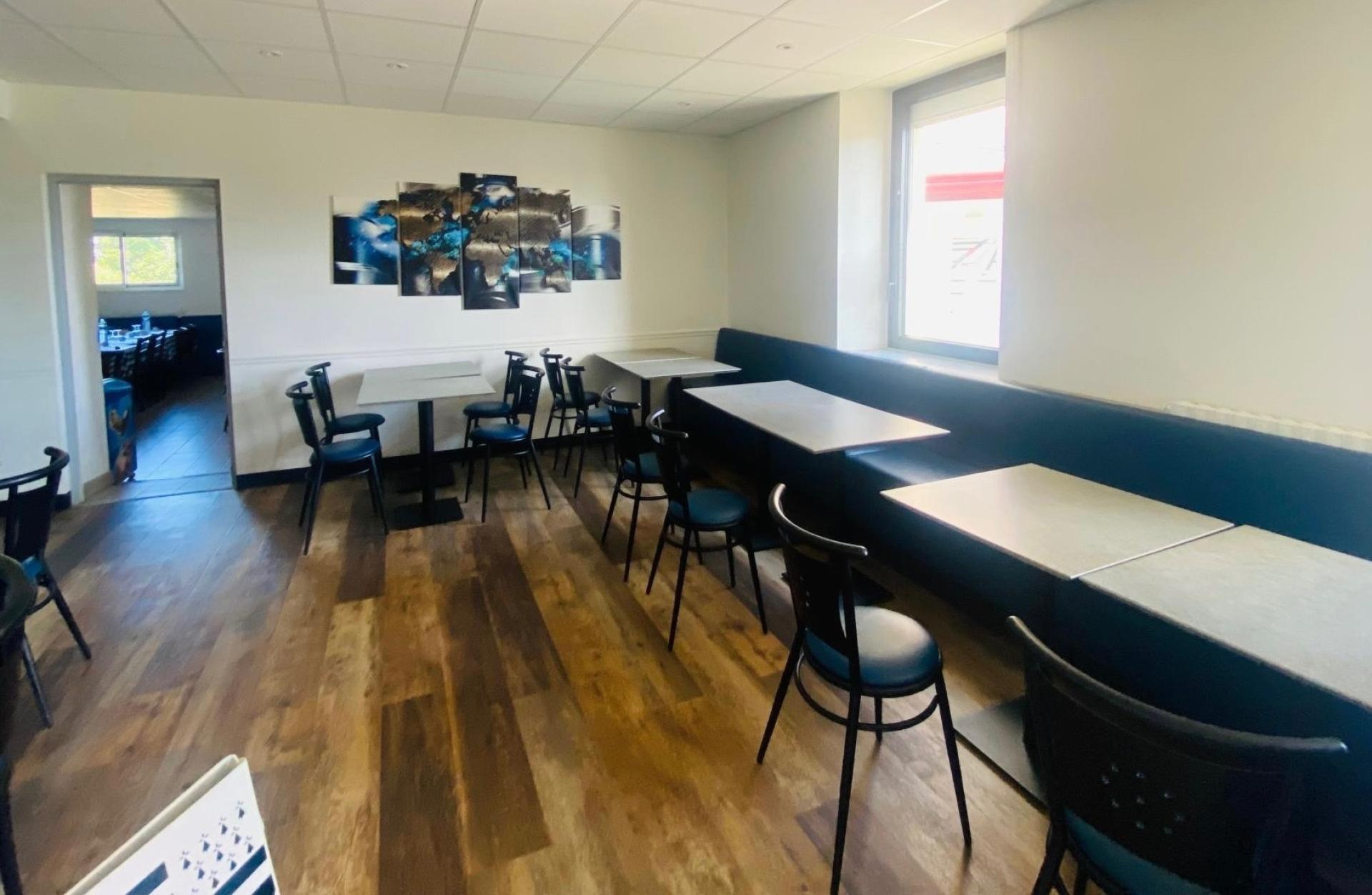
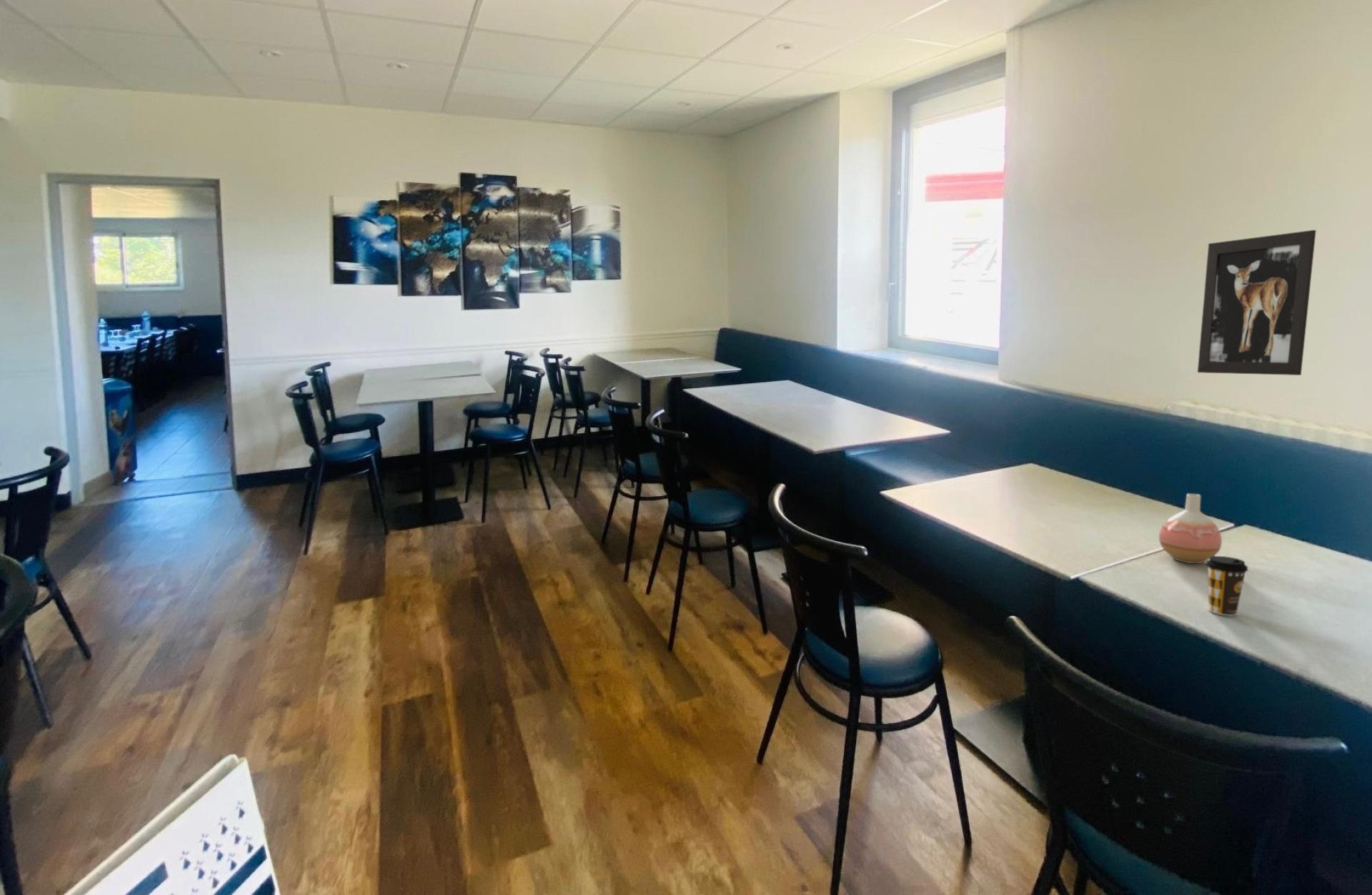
+ wall art [1197,229,1317,376]
+ coffee cup [1205,555,1249,616]
+ vase [1158,493,1223,564]
